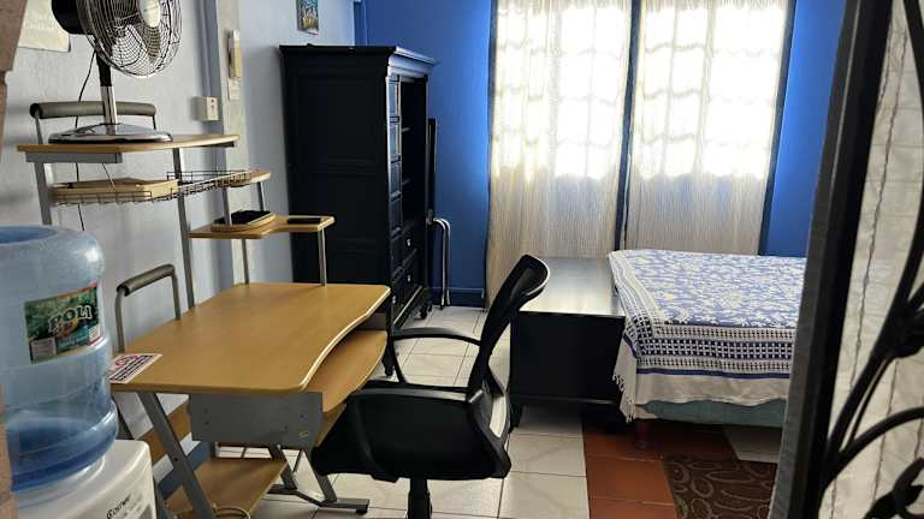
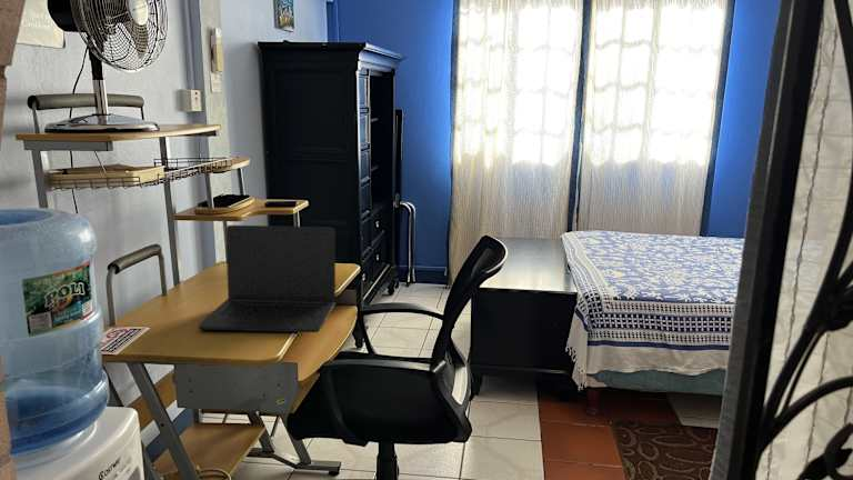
+ laptop [197,224,337,333]
